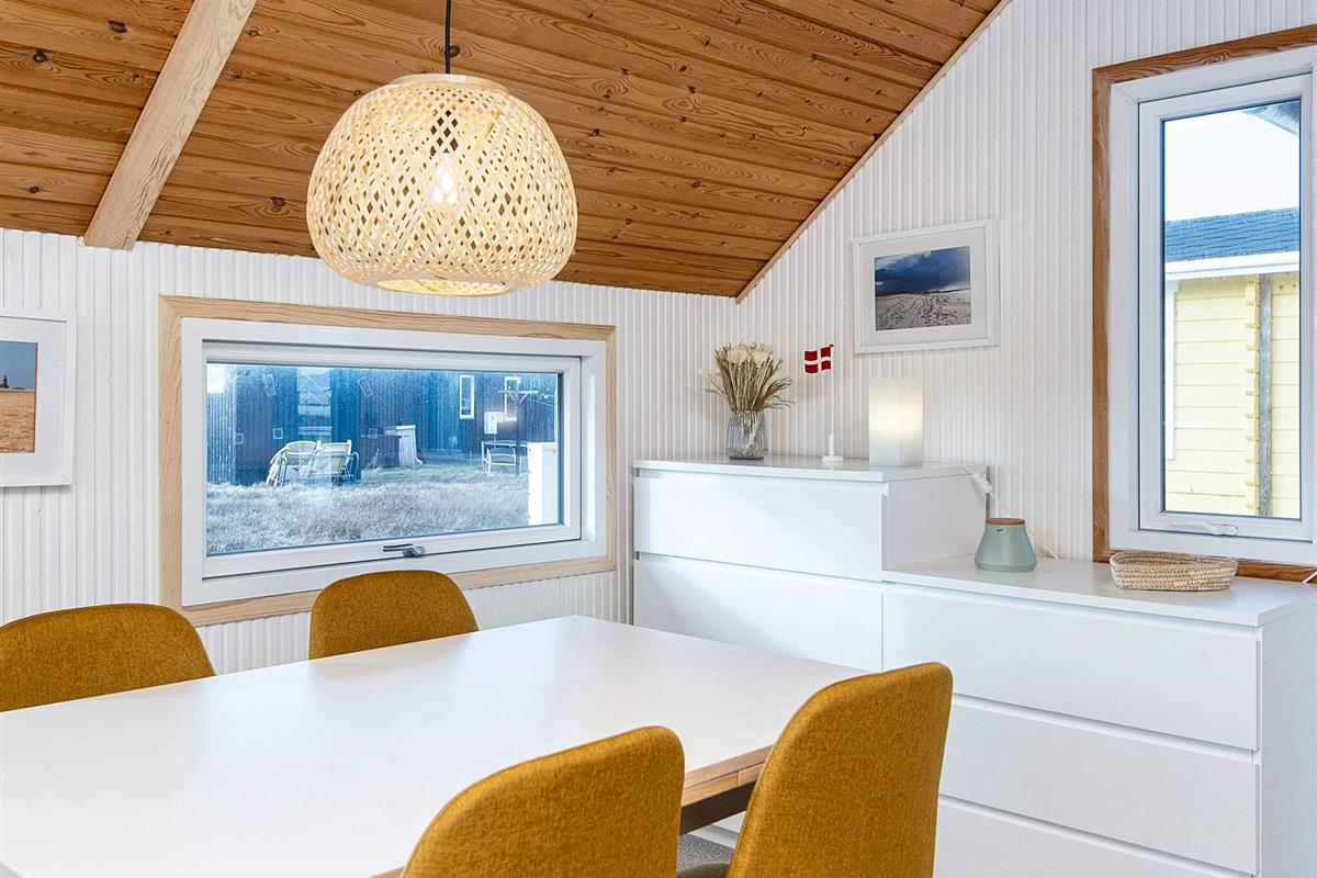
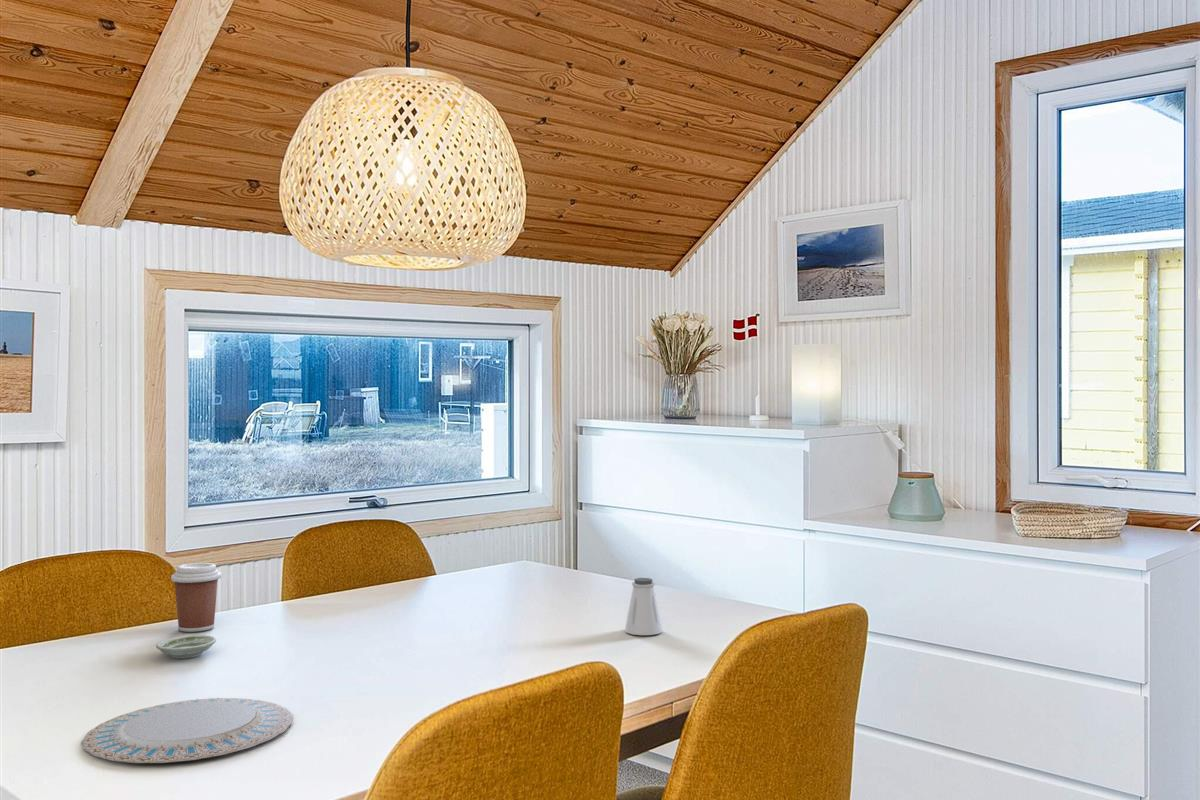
+ saltshaker [624,577,663,636]
+ chinaware [81,697,294,764]
+ saucer [155,634,217,659]
+ coffee cup [170,562,222,633]
